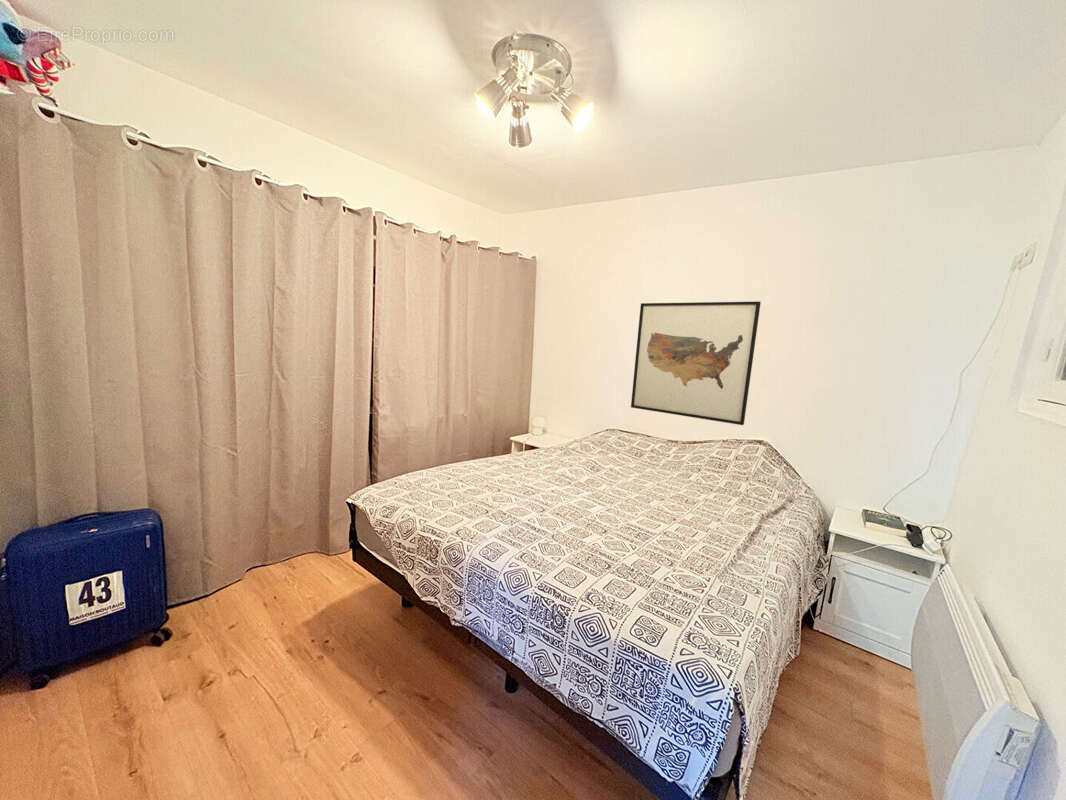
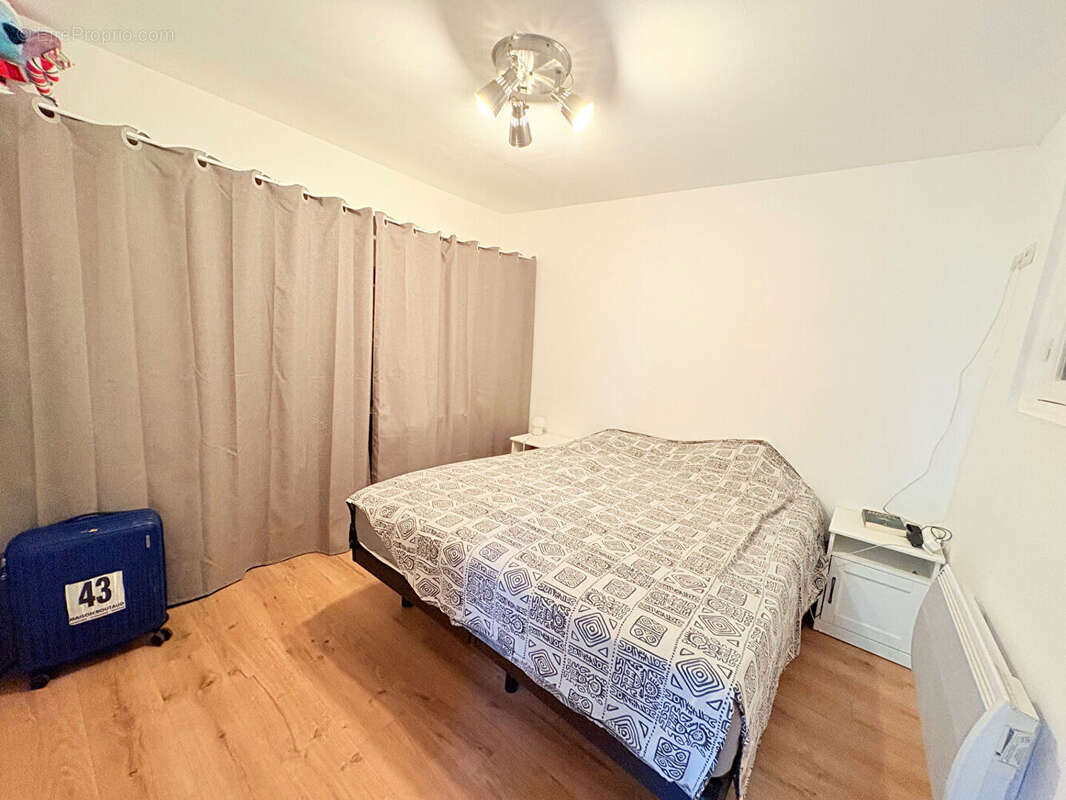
- wall art [630,300,762,426]
